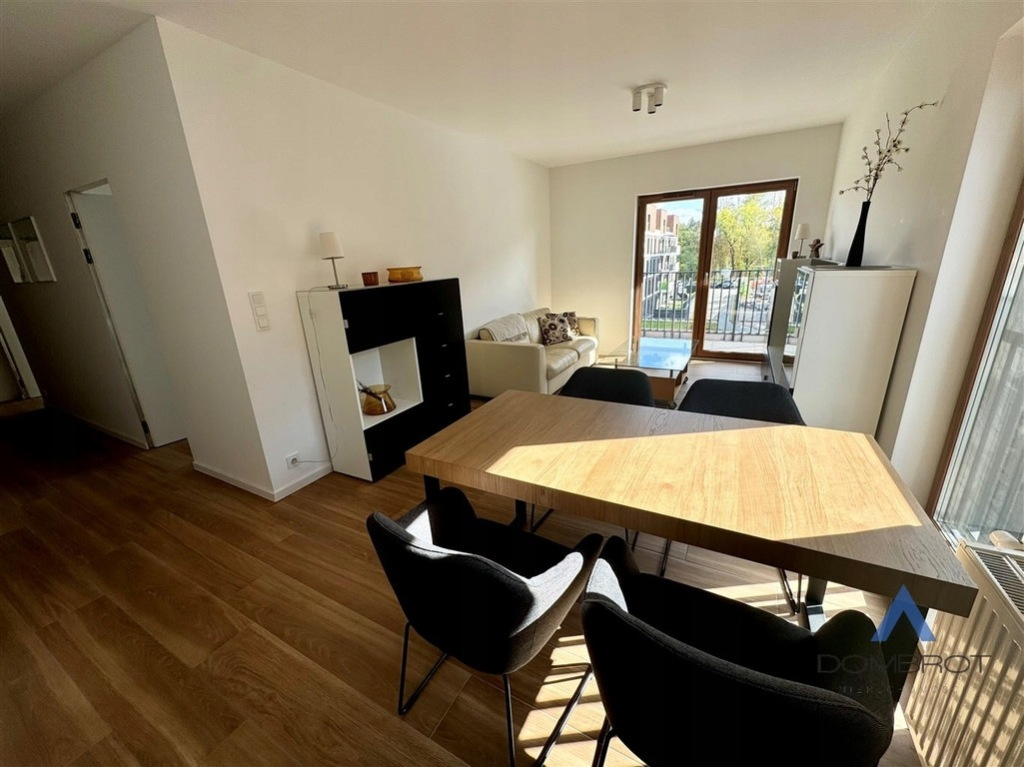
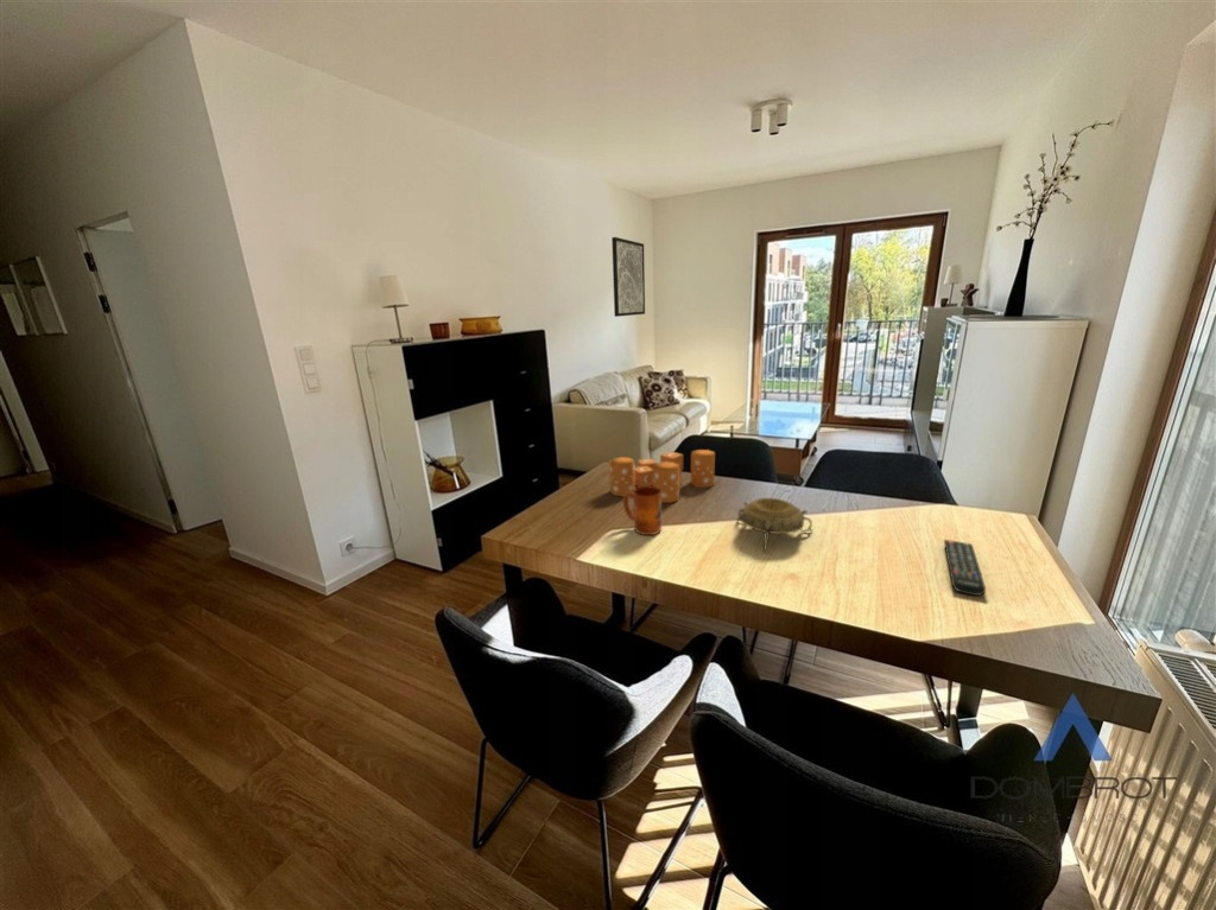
+ wall art [610,236,646,318]
+ remote control [943,539,987,597]
+ candle [608,448,716,504]
+ mug [621,485,663,536]
+ decorative bowl [735,497,813,554]
